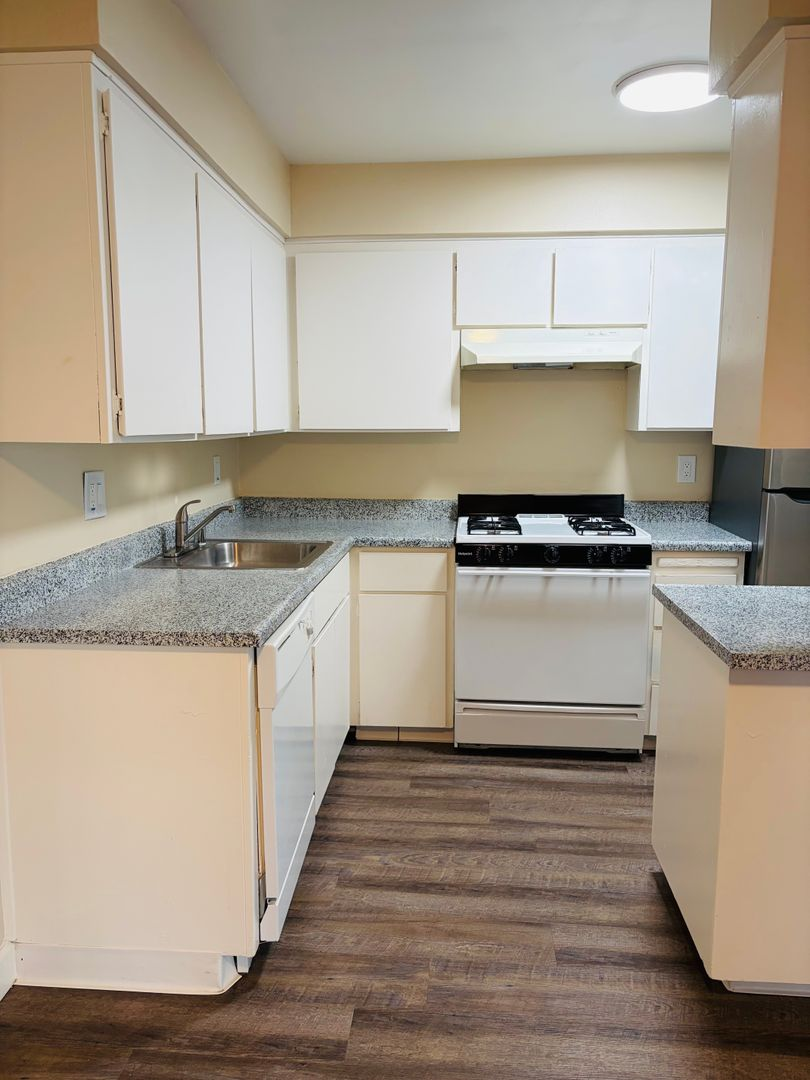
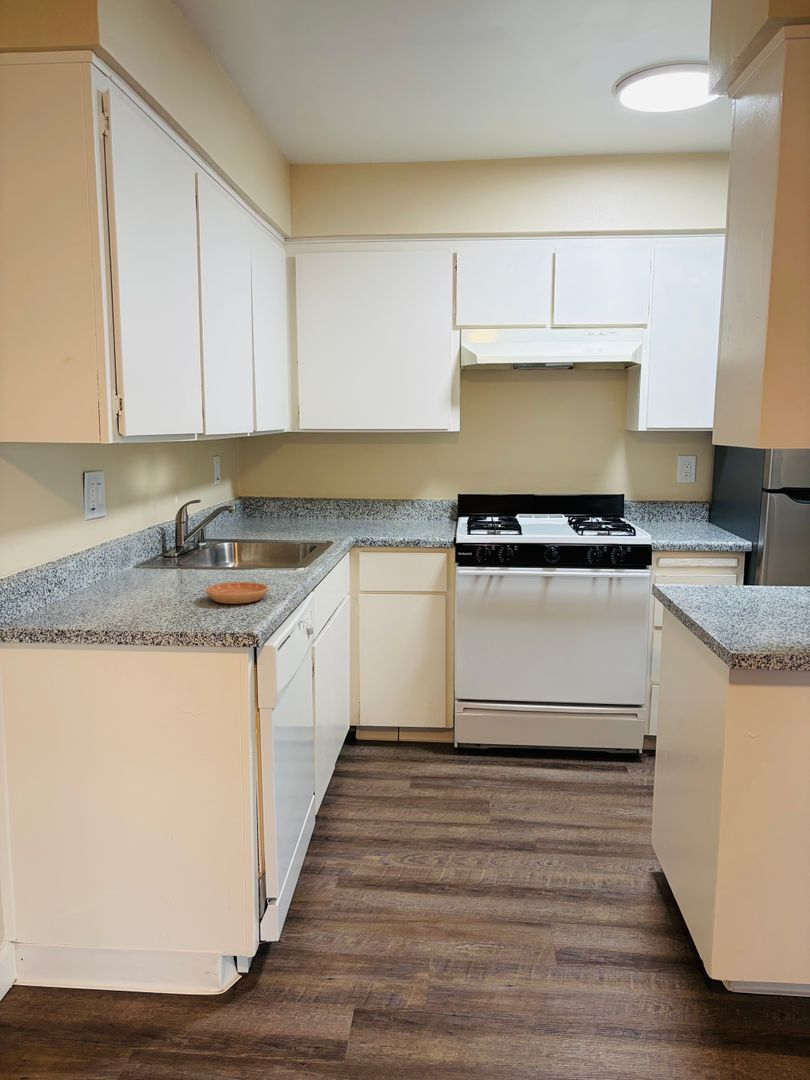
+ saucer [205,581,269,605]
